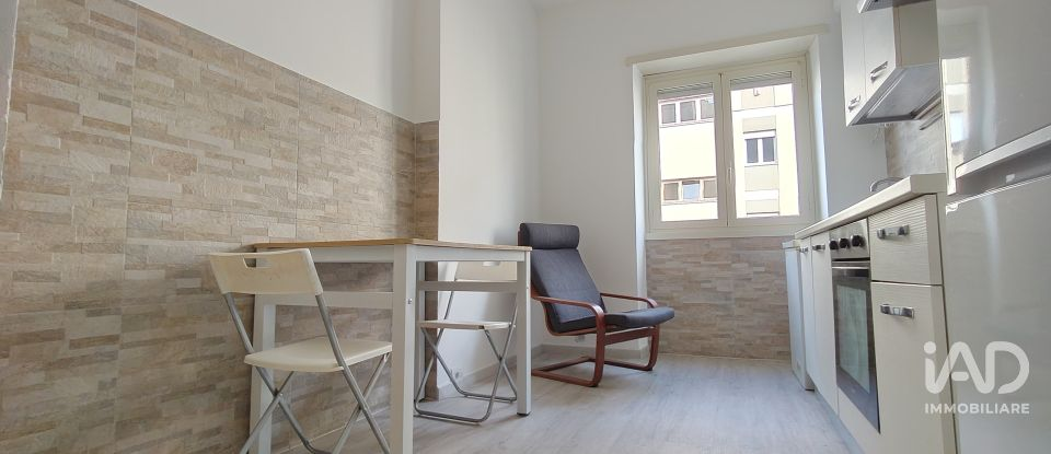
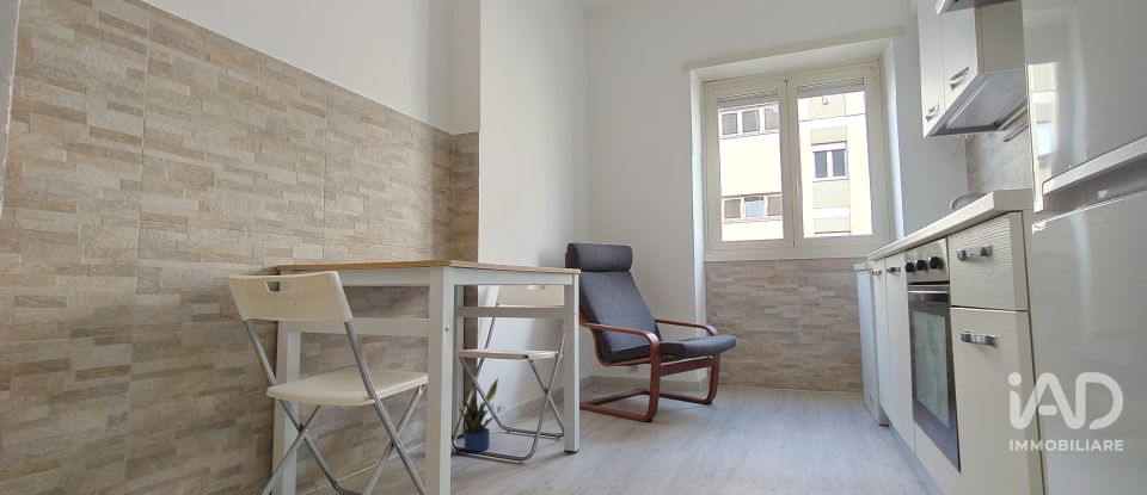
+ potted plant [458,377,499,453]
